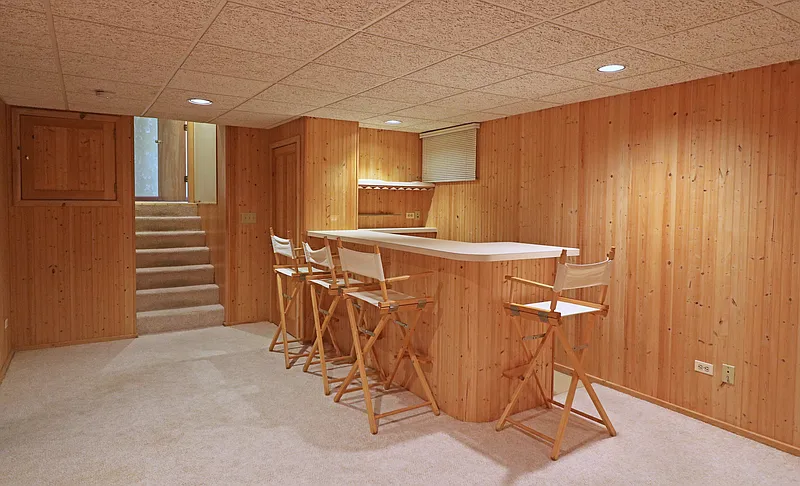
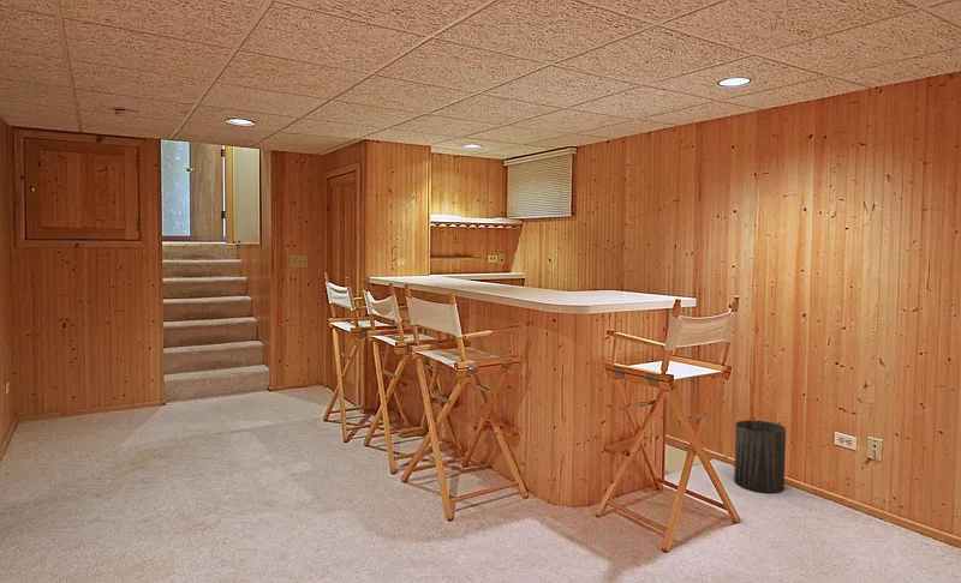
+ trash can [733,419,787,493]
